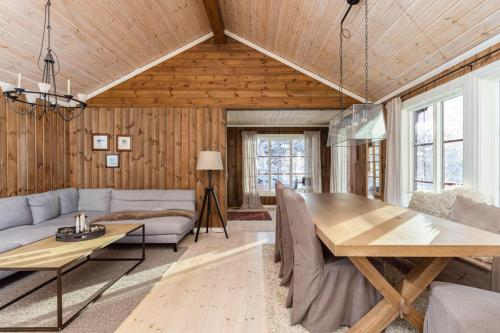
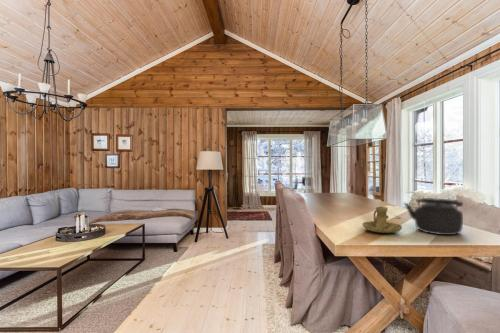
+ candle holder [361,206,403,234]
+ kettle [402,197,464,236]
